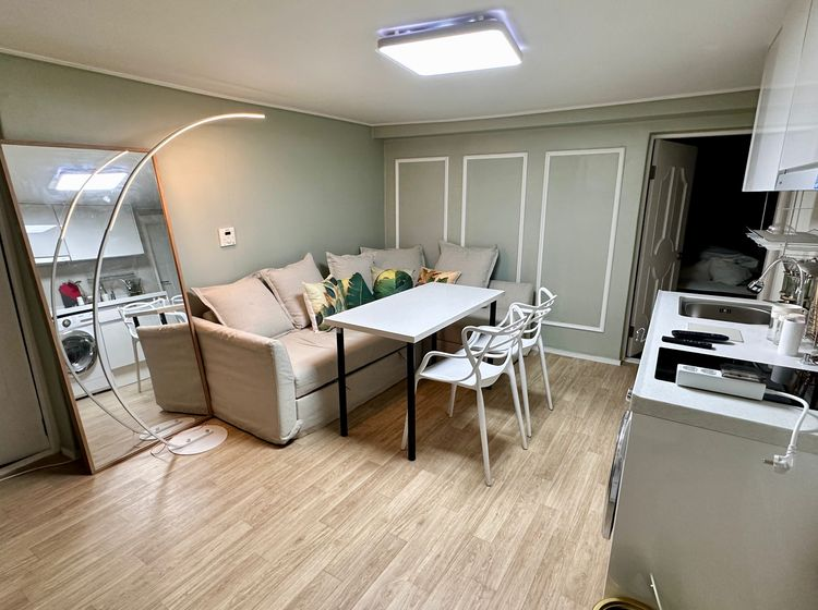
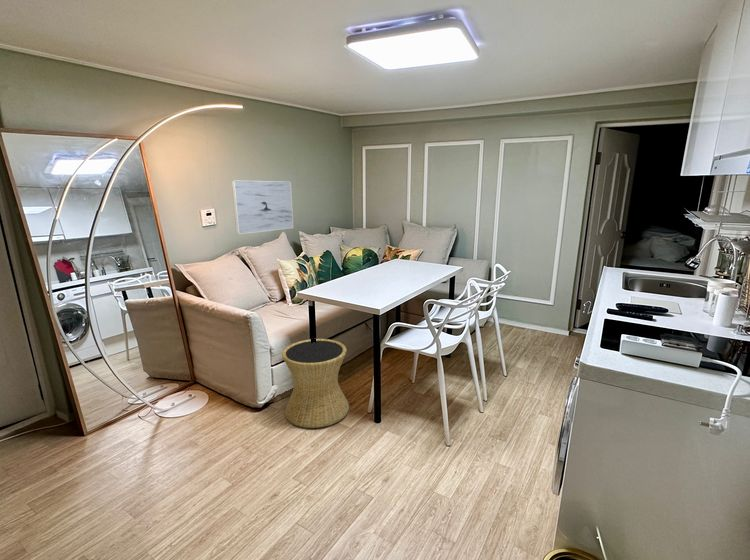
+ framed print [231,179,294,235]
+ side table [281,338,350,429]
